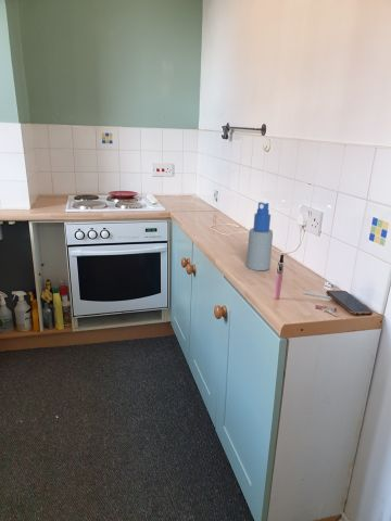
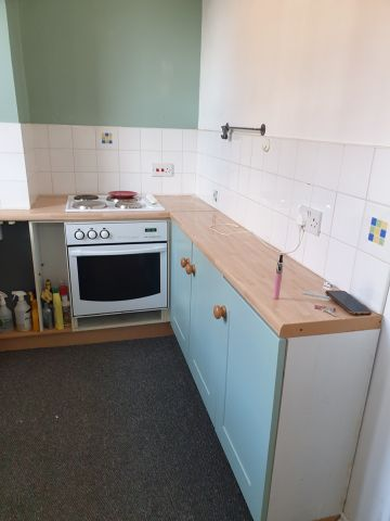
- spray bottle [245,201,274,271]
